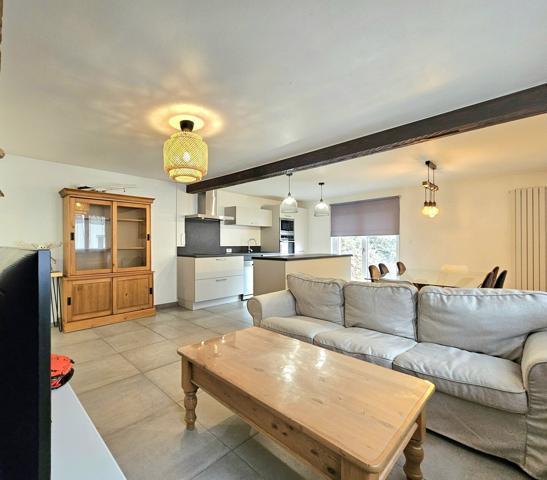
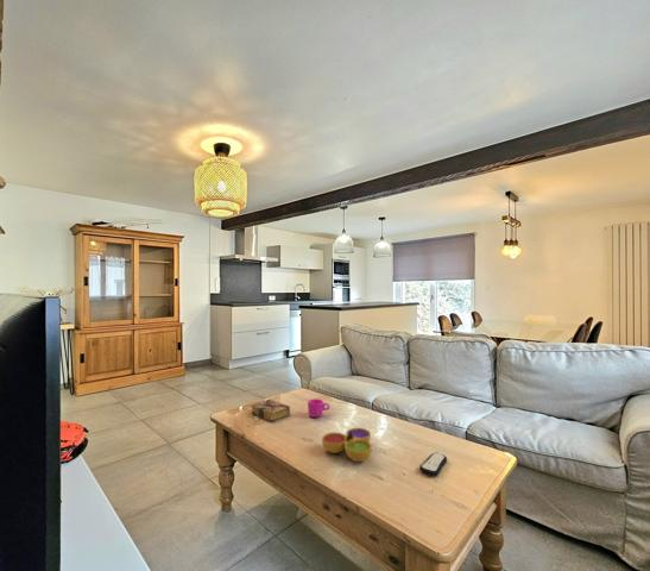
+ book [250,399,291,422]
+ remote control [418,452,448,477]
+ mug [307,397,330,419]
+ decorative bowl [321,427,373,463]
